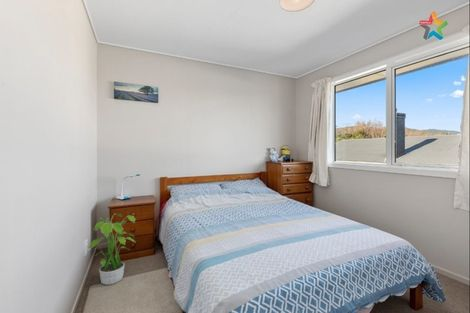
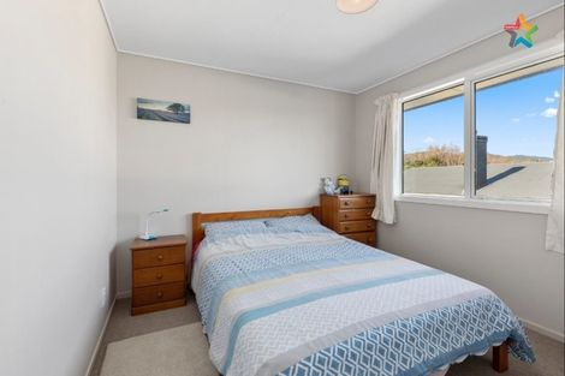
- potted plant [87,213,137,286]
